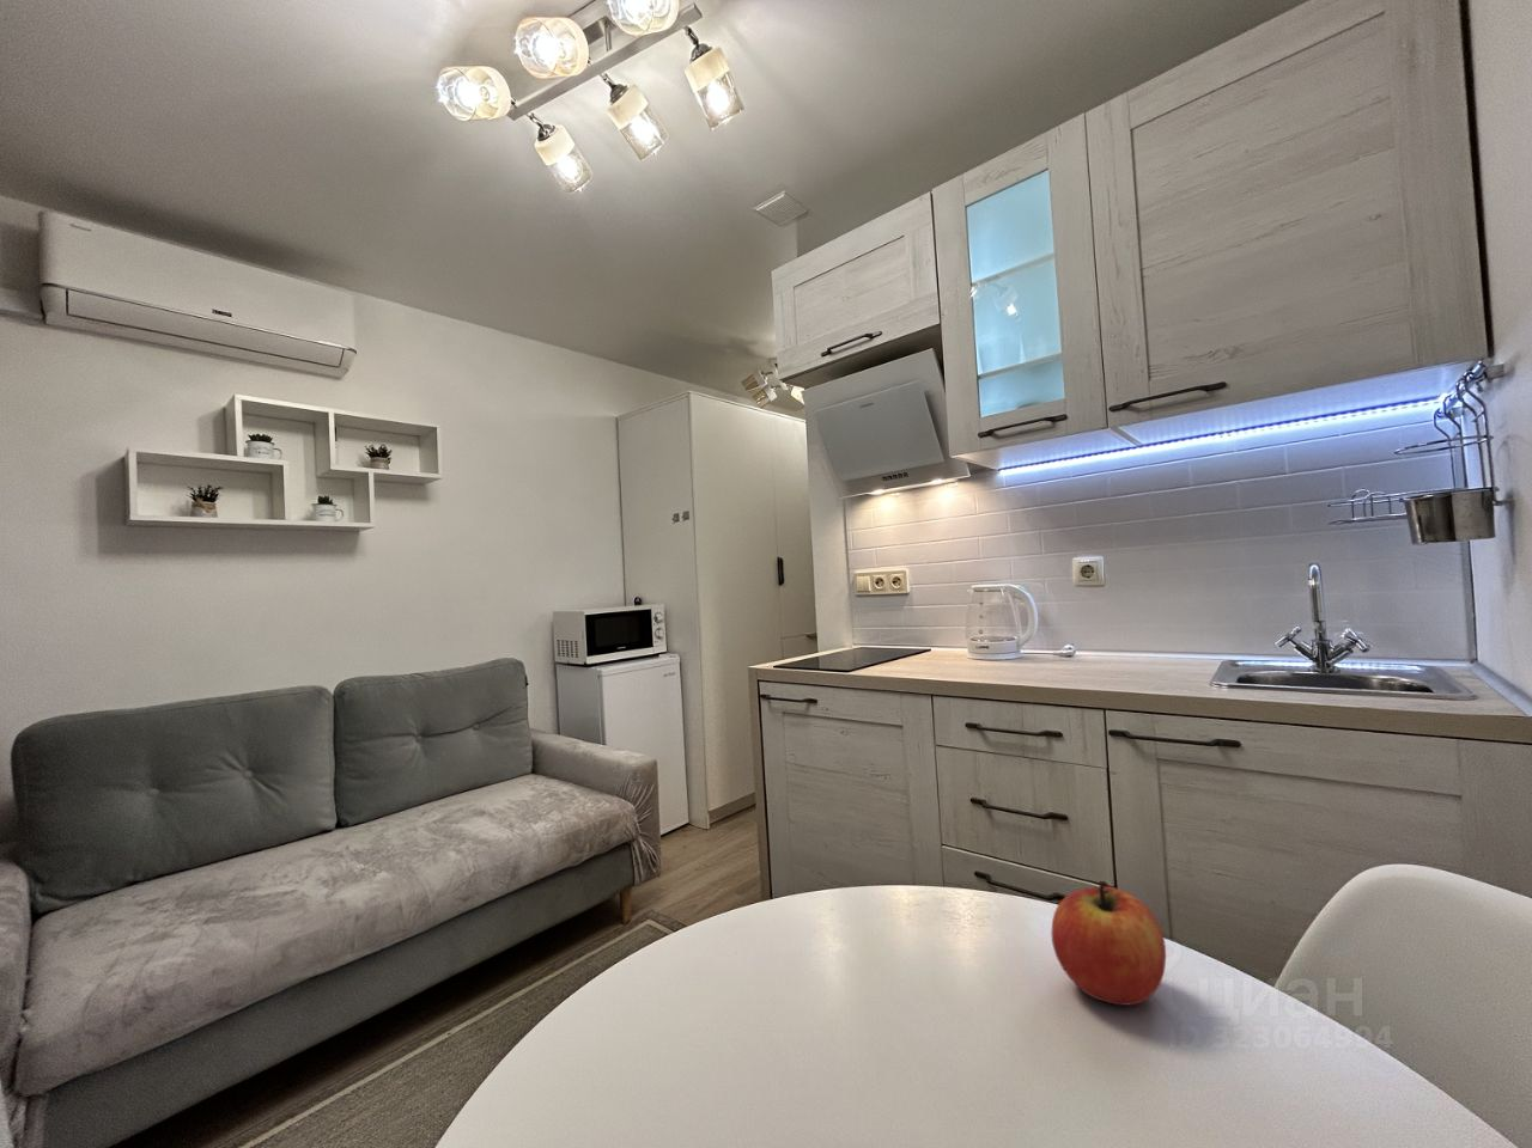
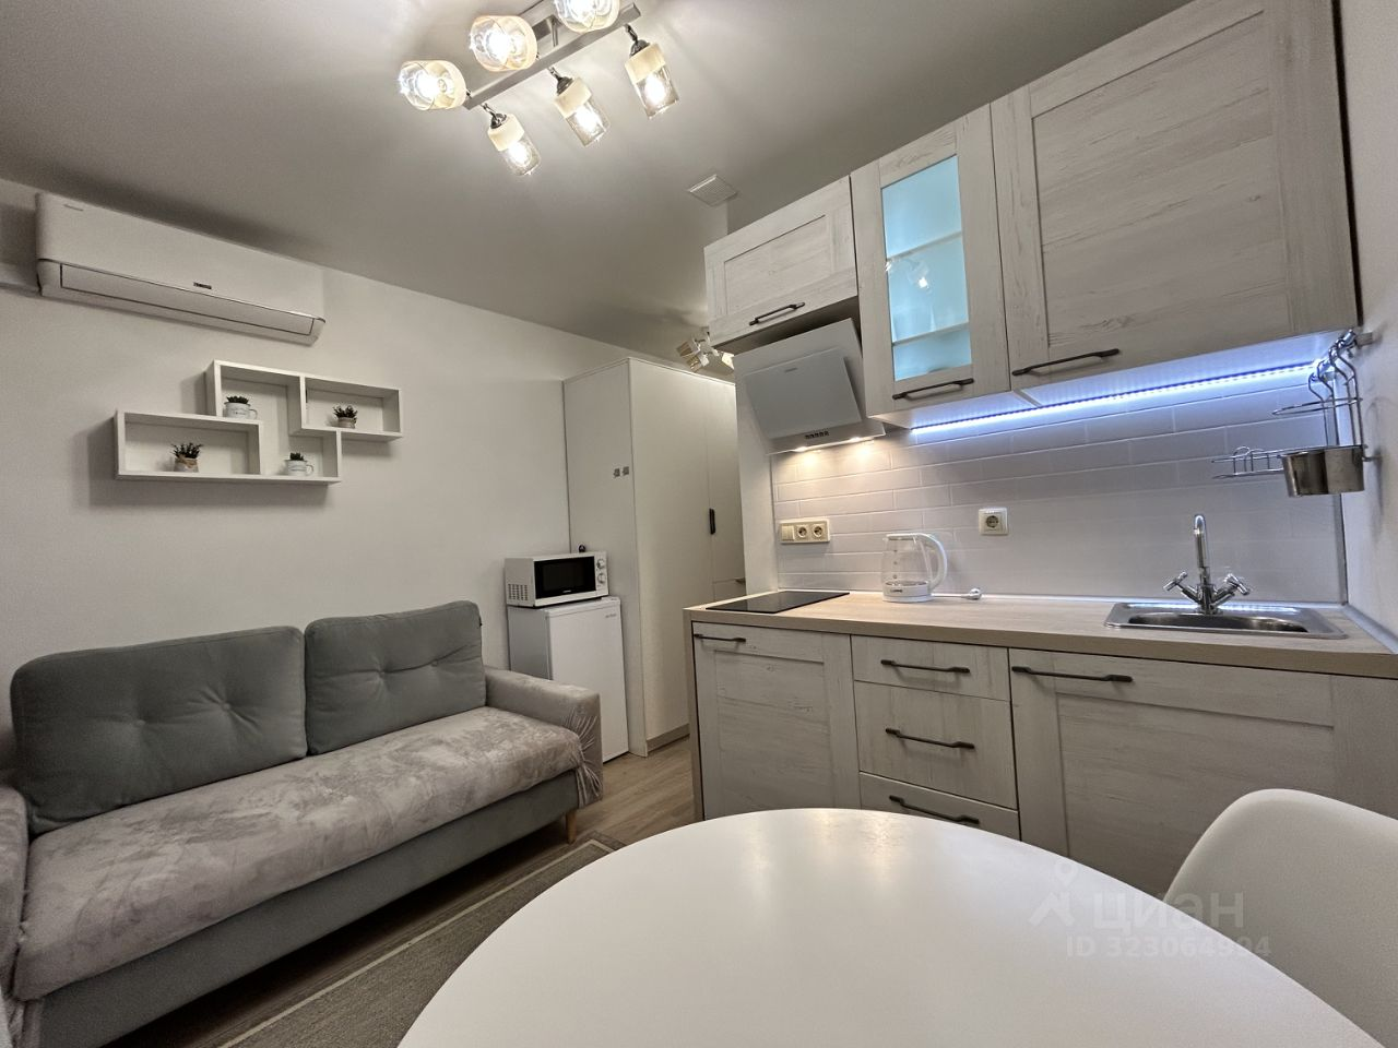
- apple [1049,880,1166,1007]
